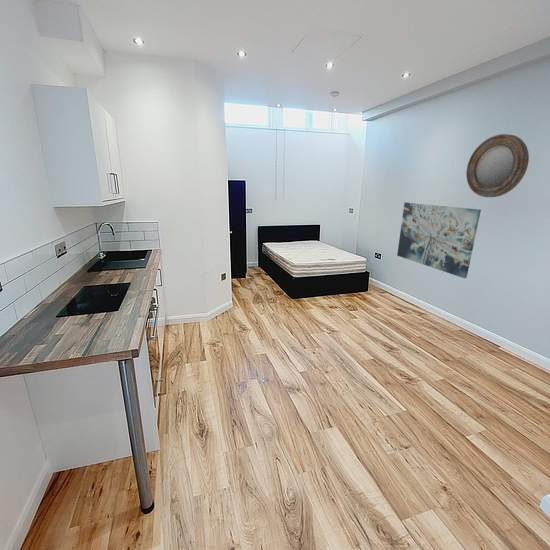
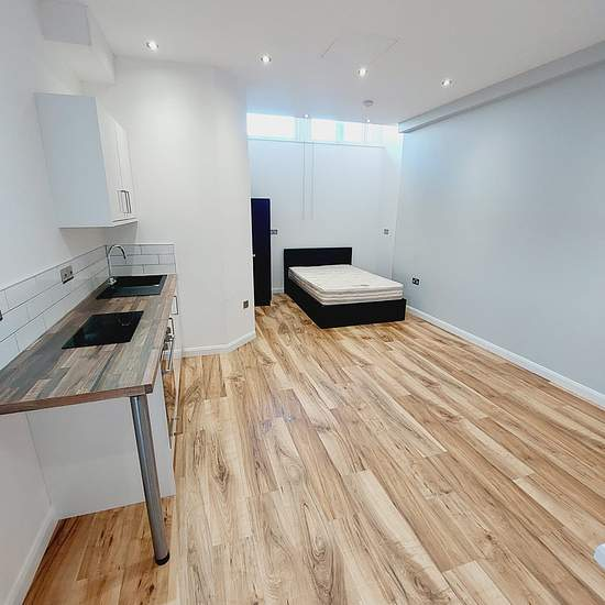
- wall art [396,201,482,279]
- home mirror [465,133,530,198]
